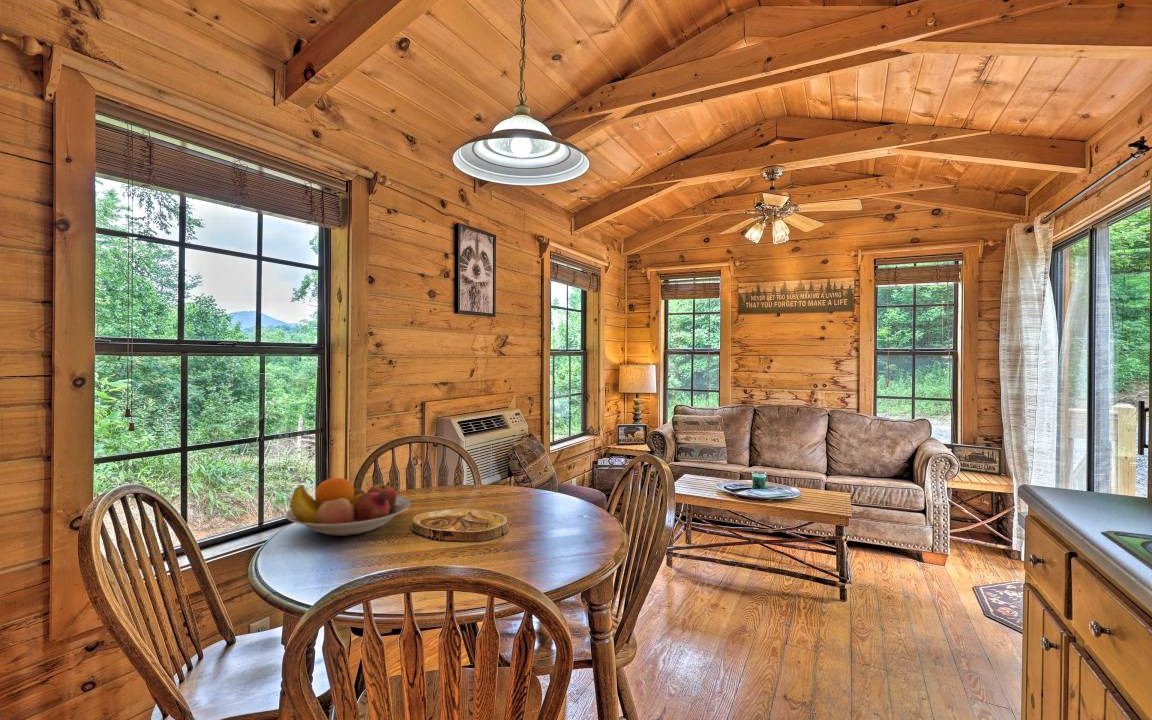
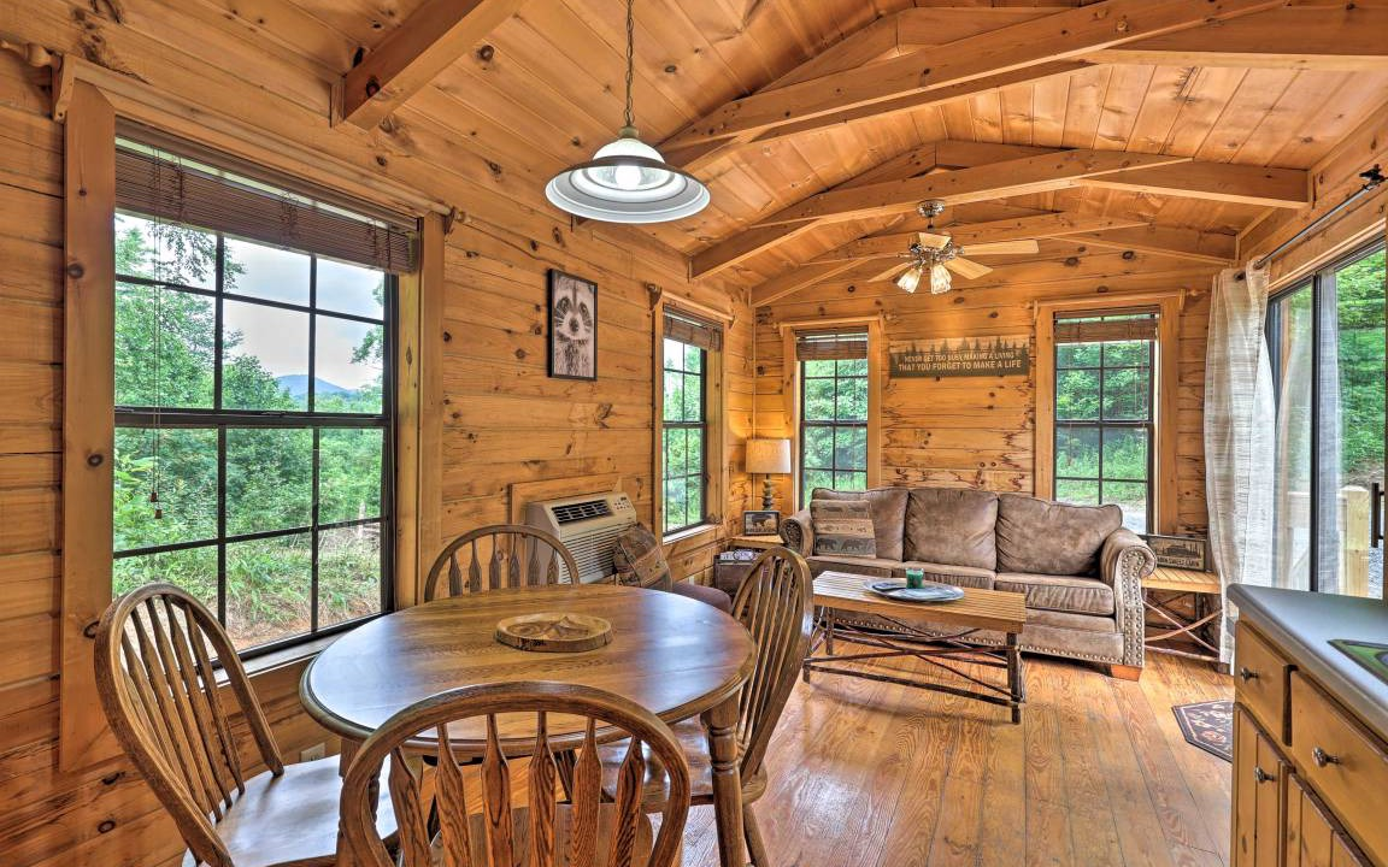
- fruit bowl [285,477,411,537]
